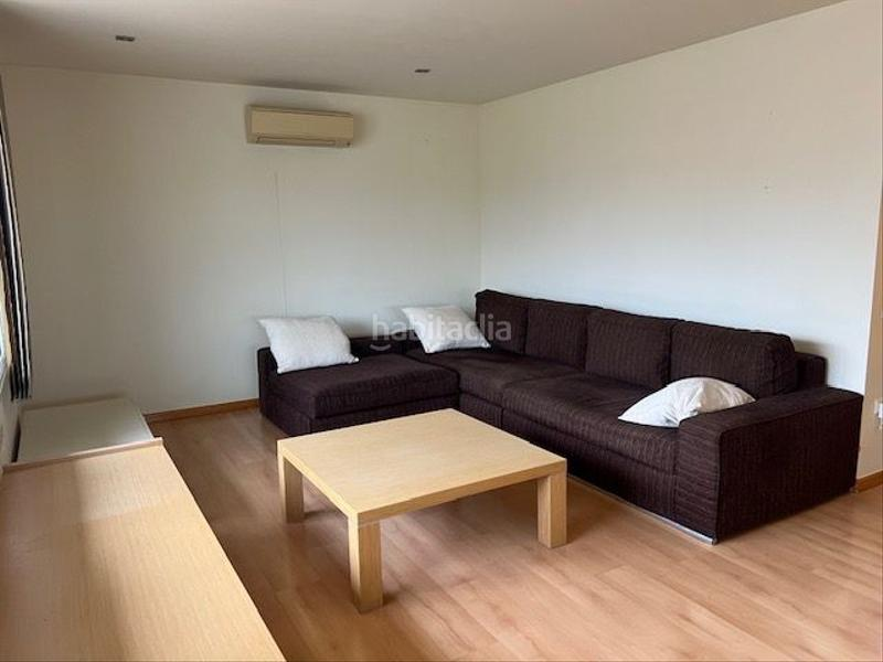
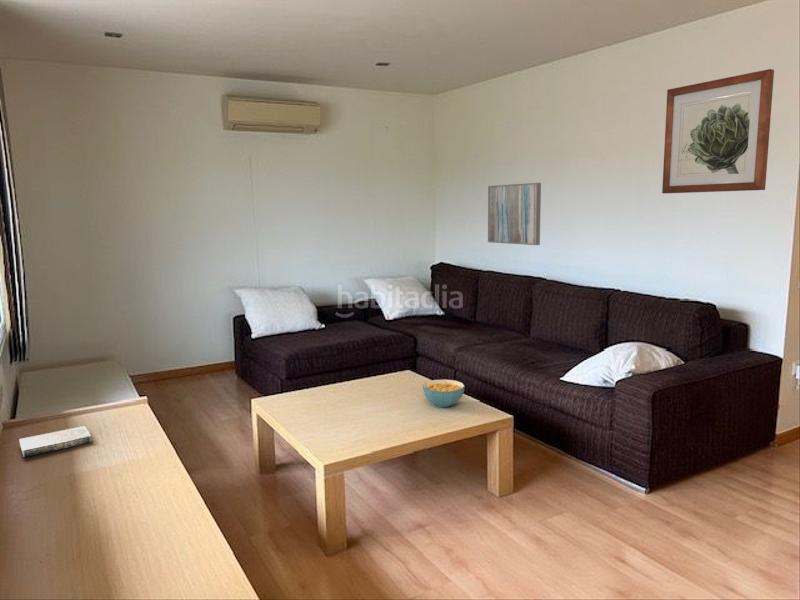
+ wall art [661,68,775,194]
+ wall art [487,182,542,246]
+ cereal bowl [421,378,466,408]
+ book [18,425,93,458]
